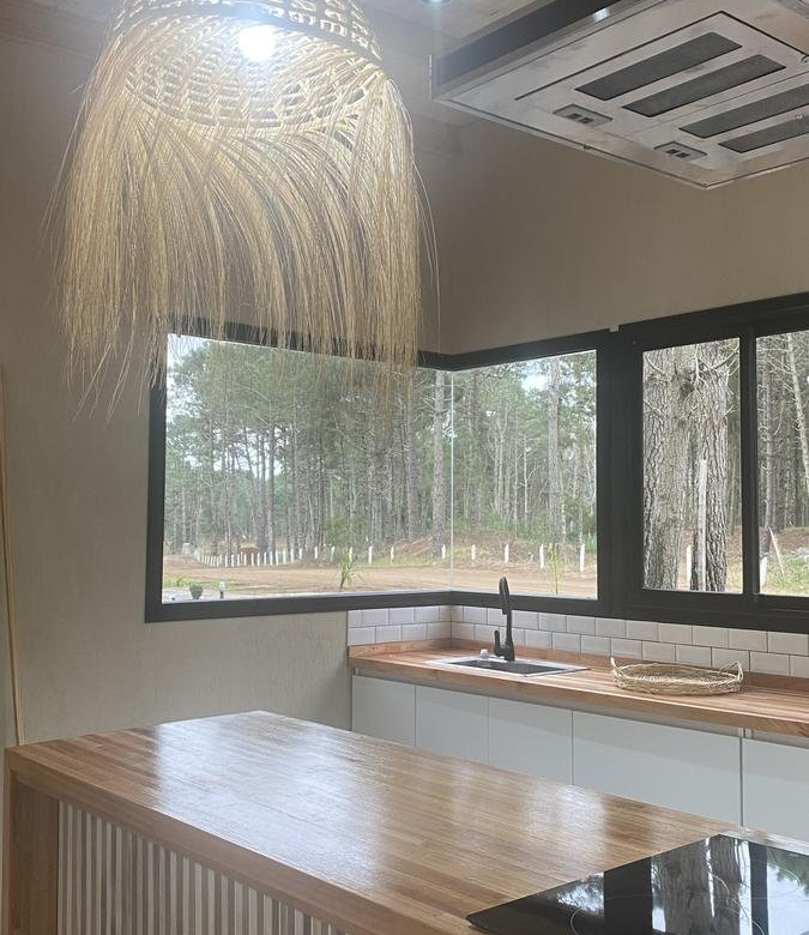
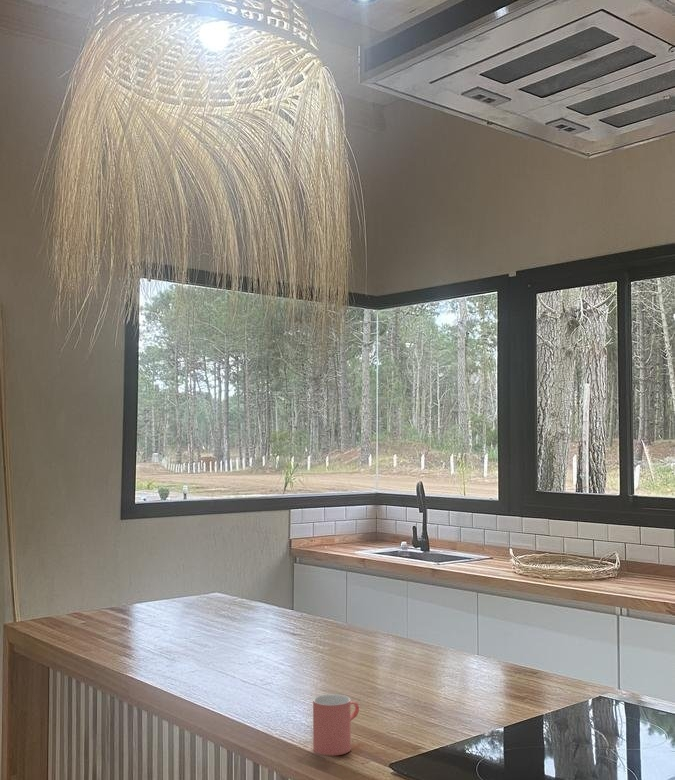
+ cup [312,693,360,757]
